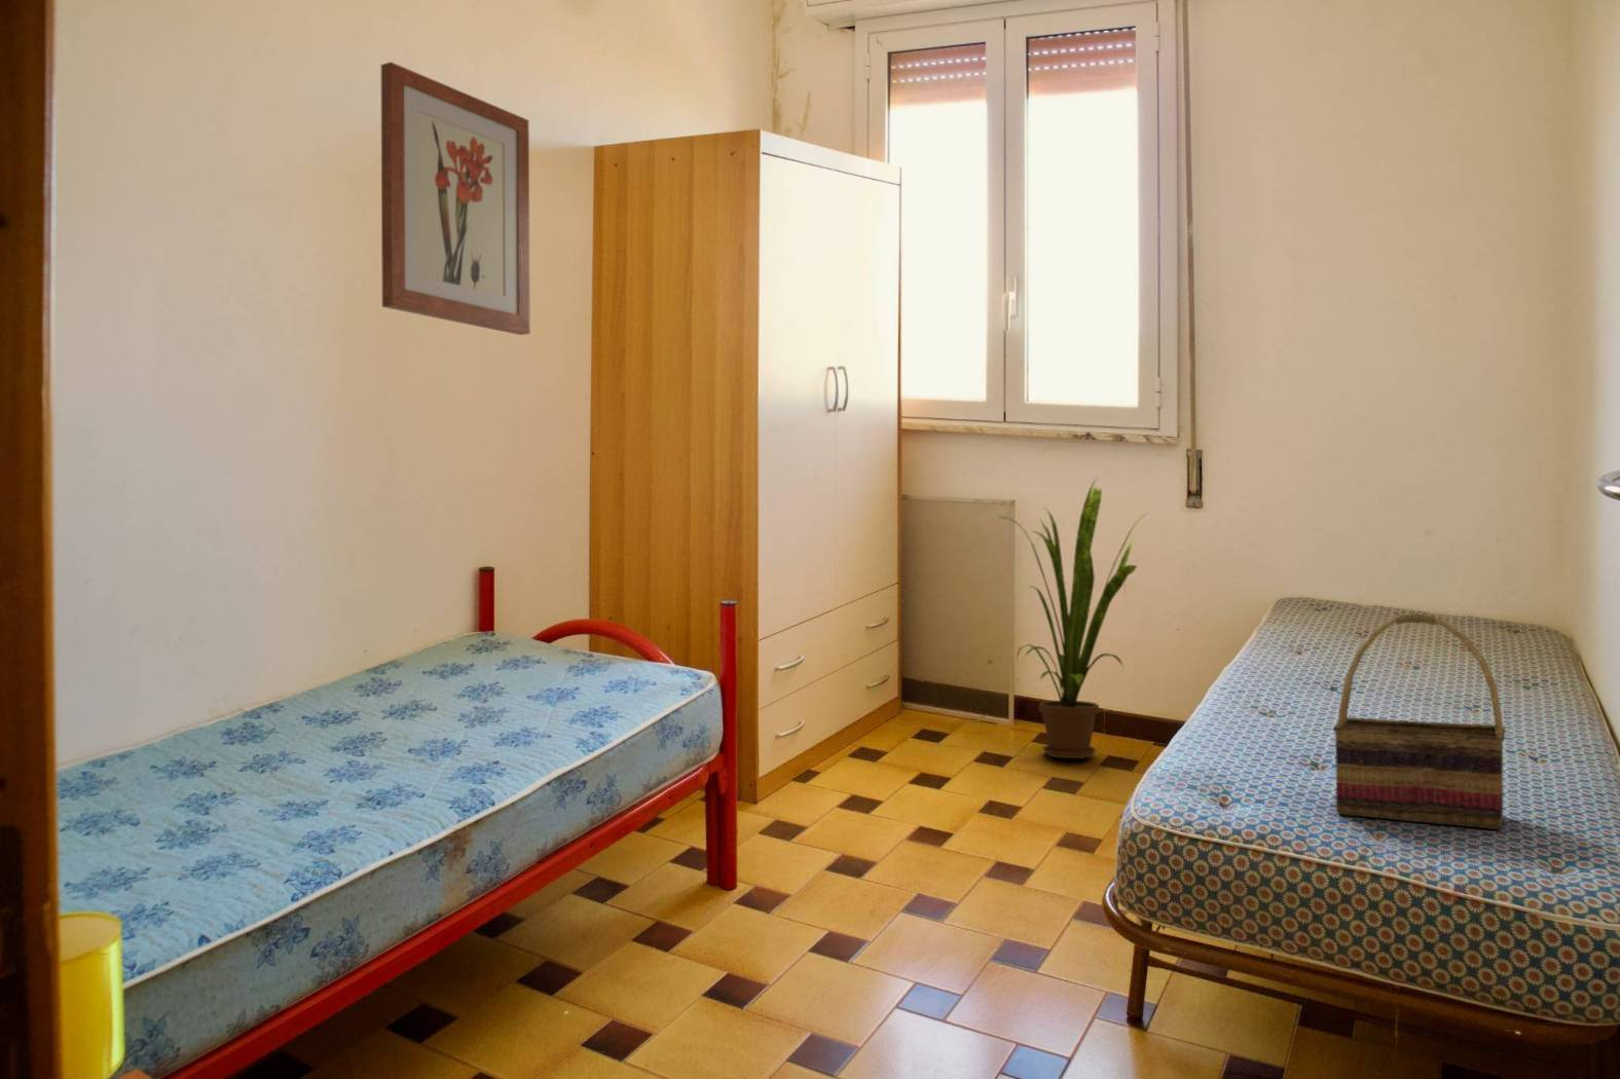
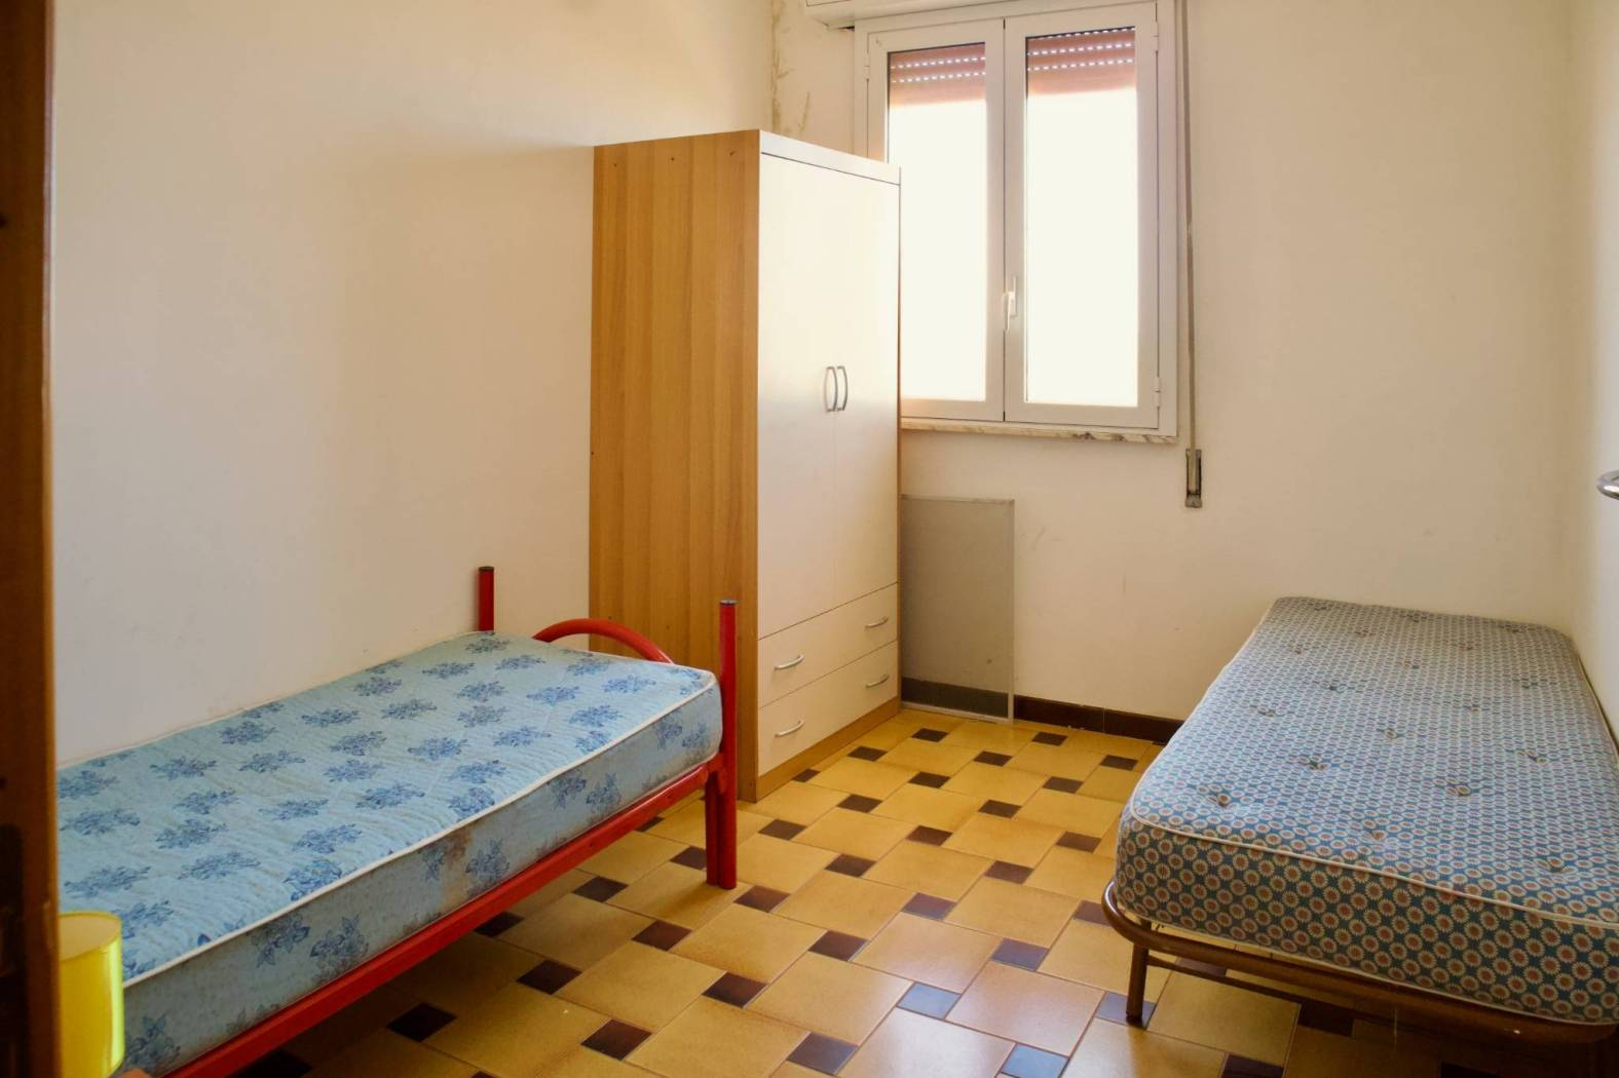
- woven basket [1331,613,1507,830]
- house plant [995,476,1148,760]
- wall art [381,60,531,336]
